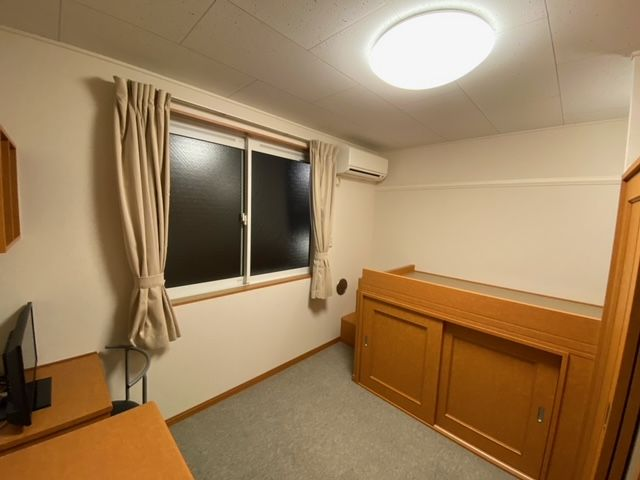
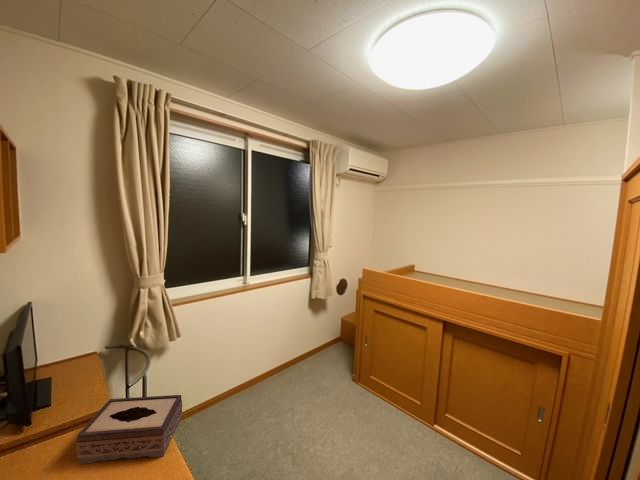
+ tissue box [75,394,183,465]
